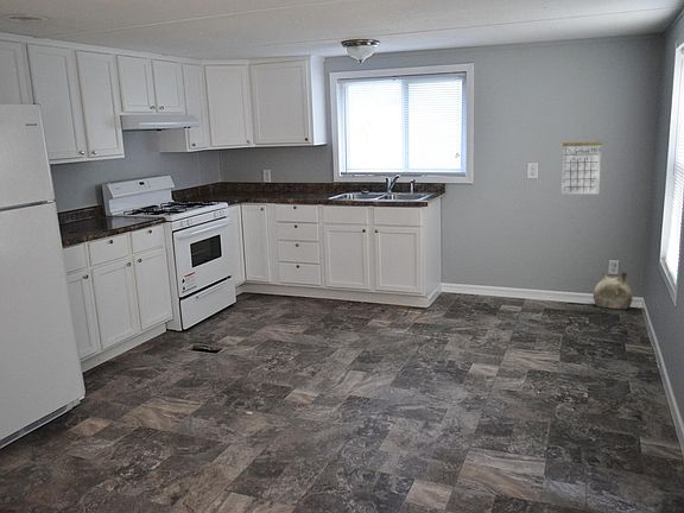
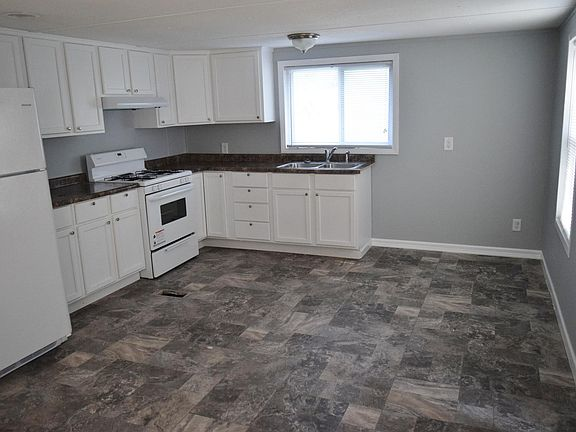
- calendar [560,131,602,195]
- ceramic jug [593,270,634,310]
